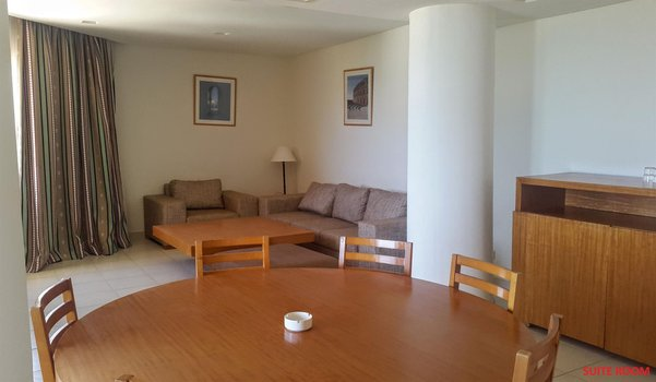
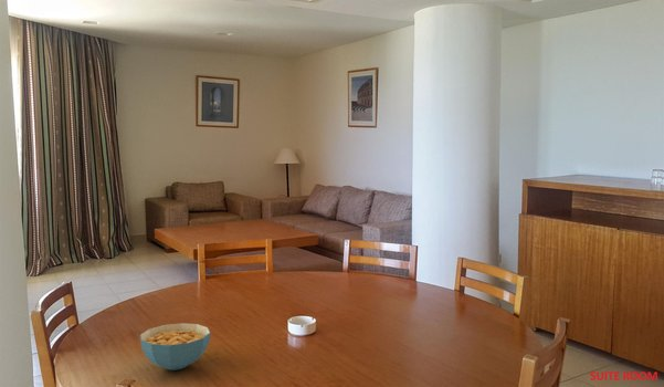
+ cereal bowl [139,322,211,372]
